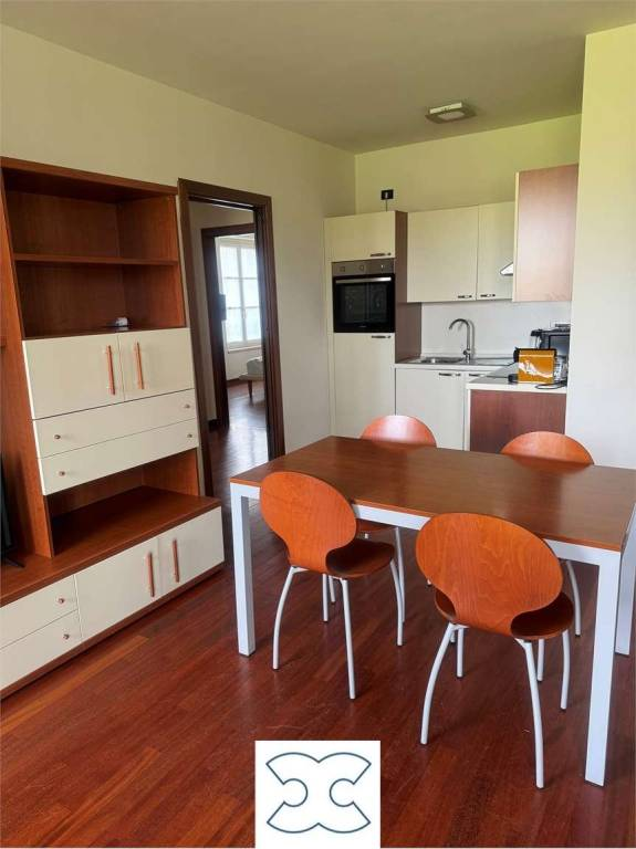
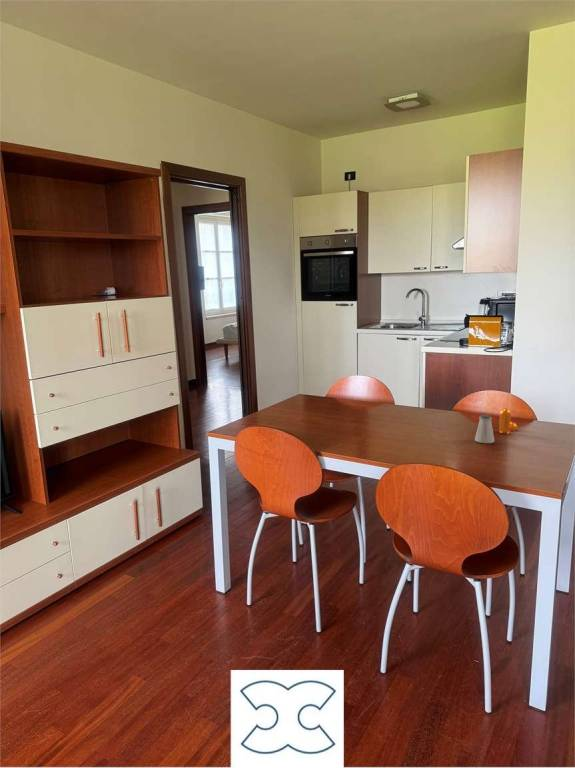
+ pepper shaker [498,408,519,434]
+ saltshaker [474,414,495,444]
